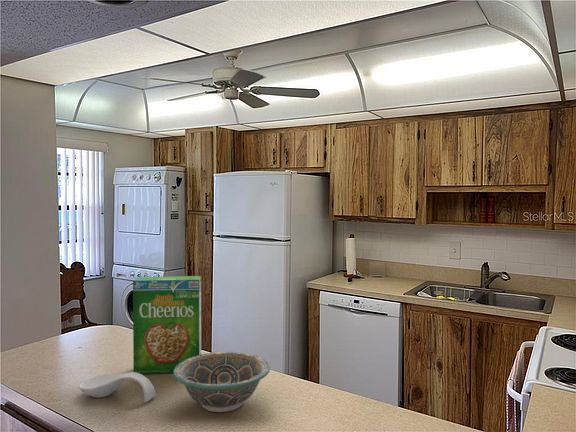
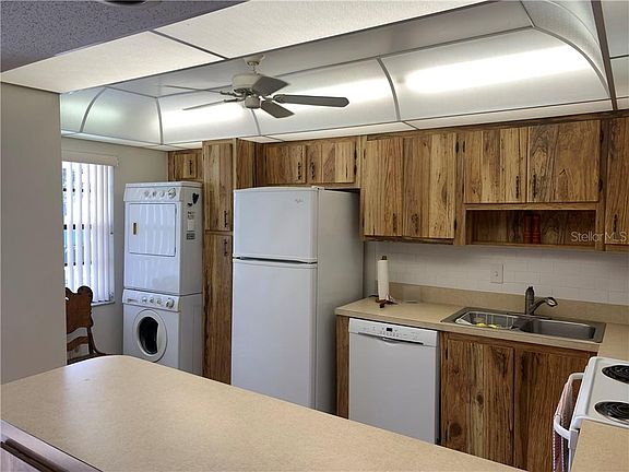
- bowl [172,351,271,413]
- cereal box [132,275,202,375]
- spoon rest [78,371,156,403]
